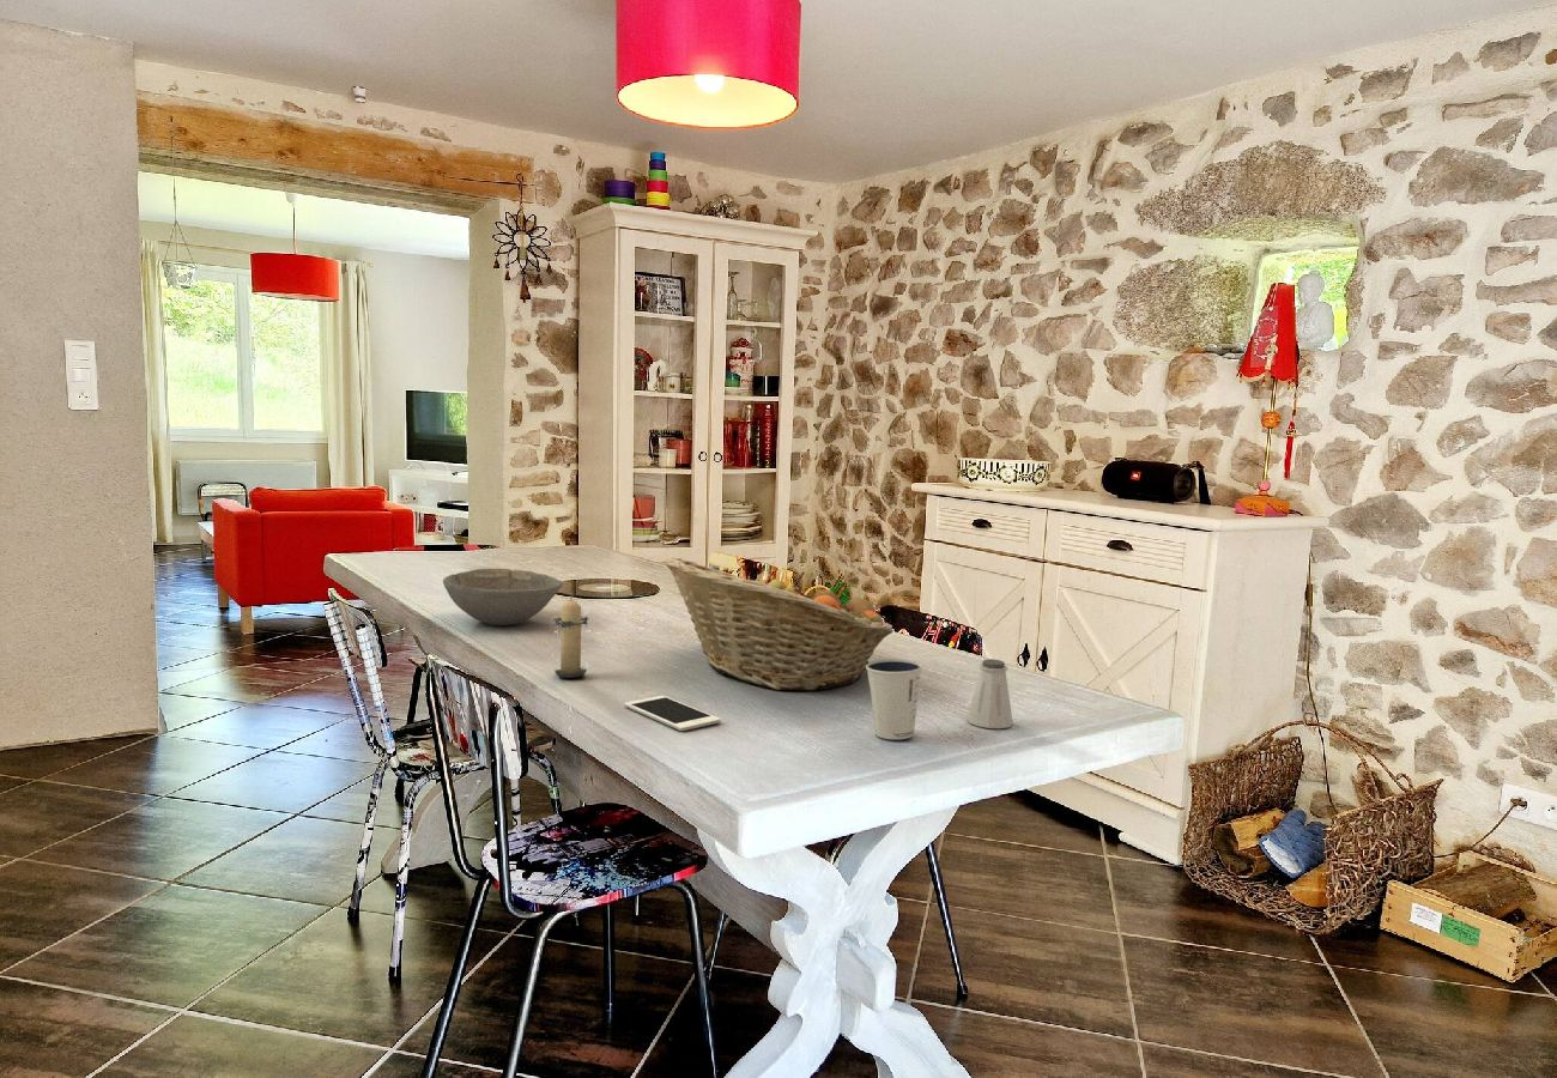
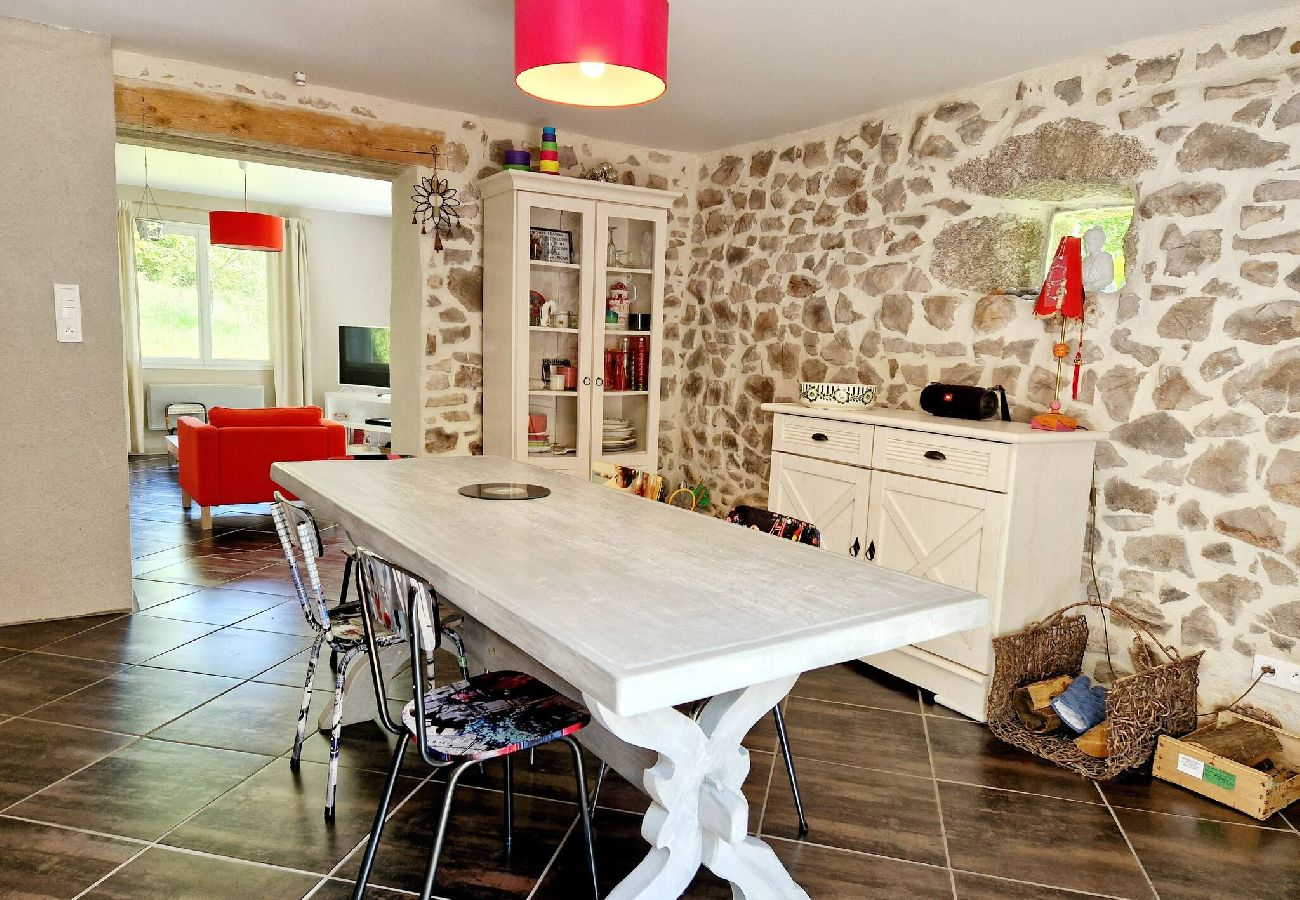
- cell phone [623,695,721,732]
- candle [552,593,589,679]
- dixie cup [866,658,923,740]
- fruit basket [664,556,895,692]
- saltshaker [967,658,1014,729]
- bowl [442,568,564,626]
